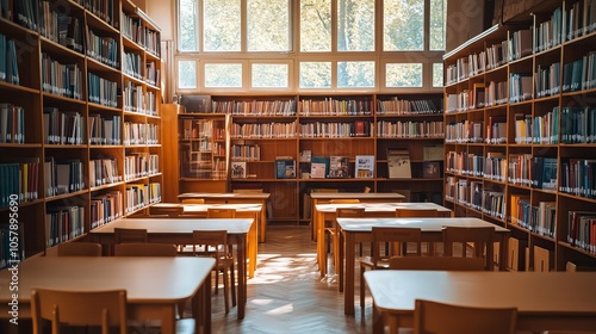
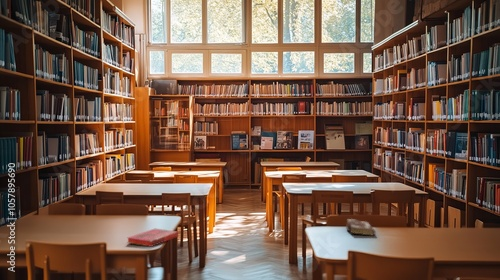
+ book [345,218,377,237]
+ hardback book [127,228,179,248]
